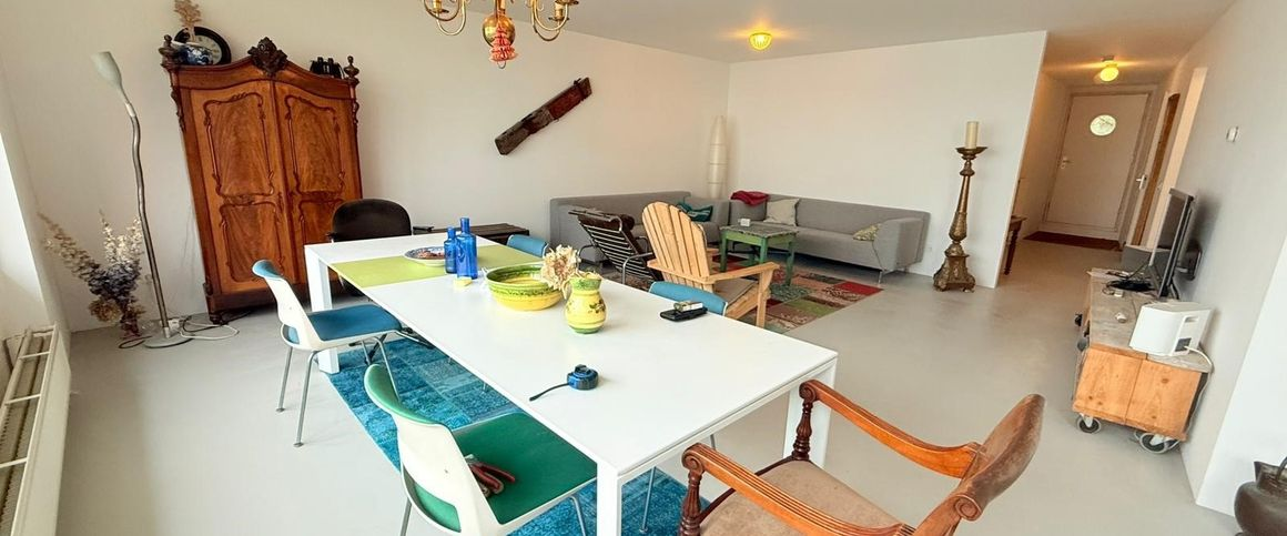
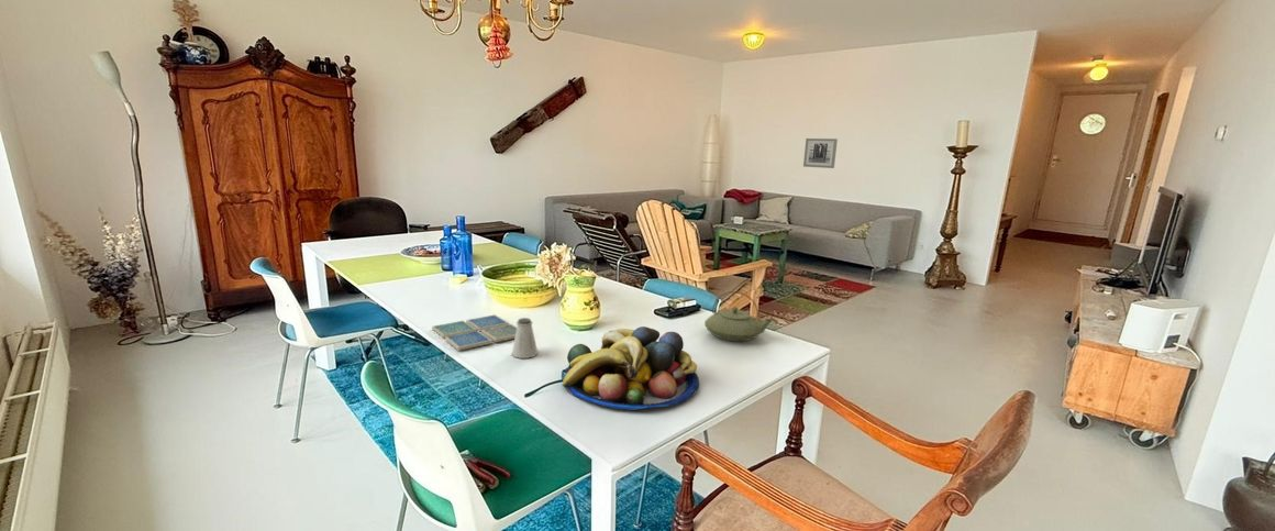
+ wall art [802,137,839,169]
+ saltshaker [511,317,539,359]
+ teapot [703,290,774,342]
+ fruit bowl [562,325,700,411]
+ drink coaster [431,313,517,352]
